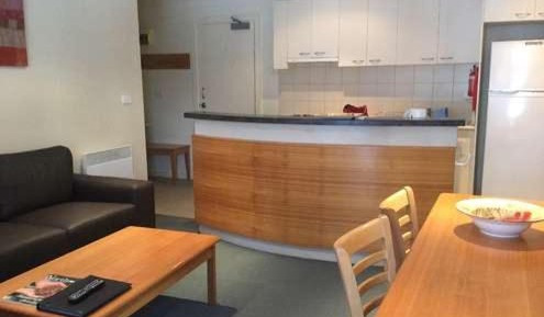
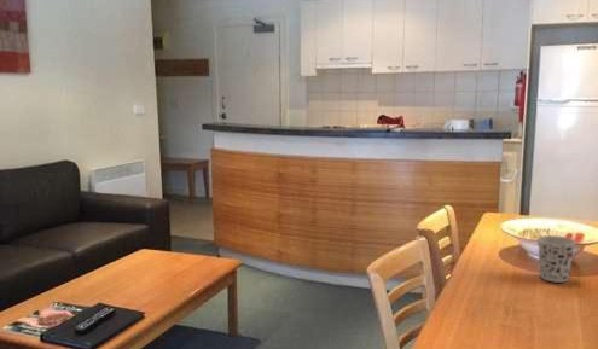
+ cup [536,234,577,284]
